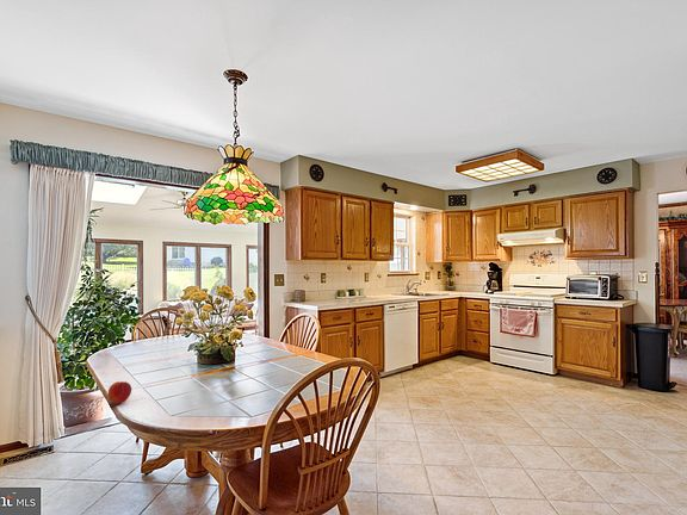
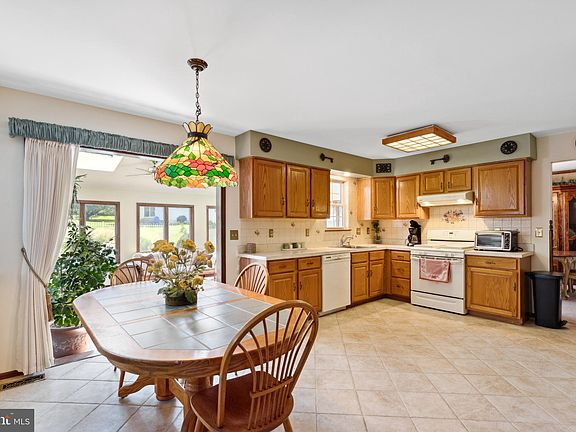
- peach [107,380,132,405]
